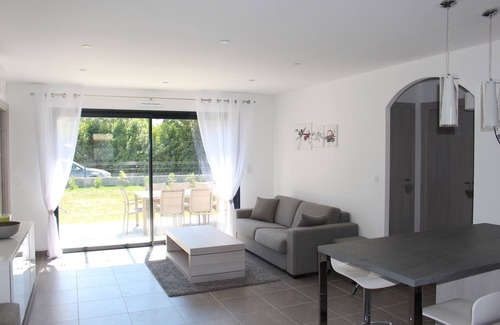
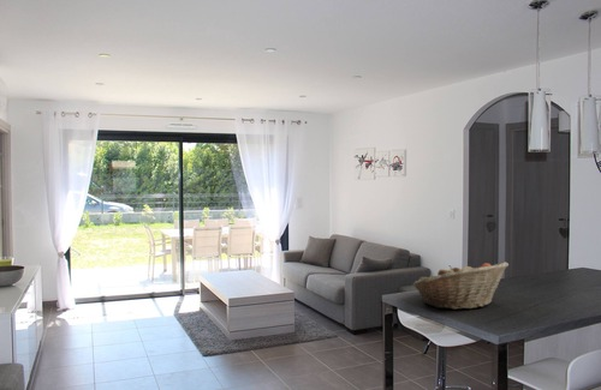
+ fruit basket [411,260,510,311]
